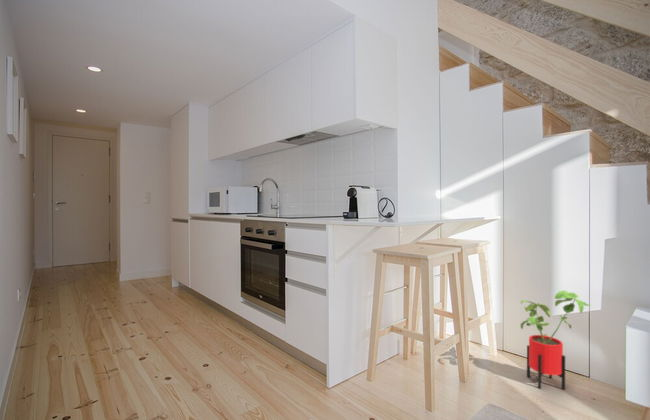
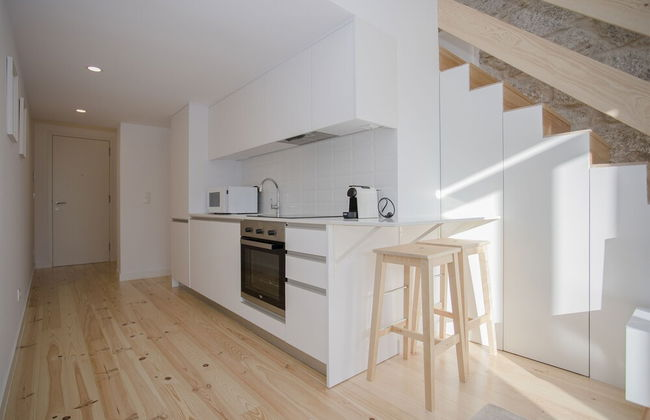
- house plant [519,289,592,391]
